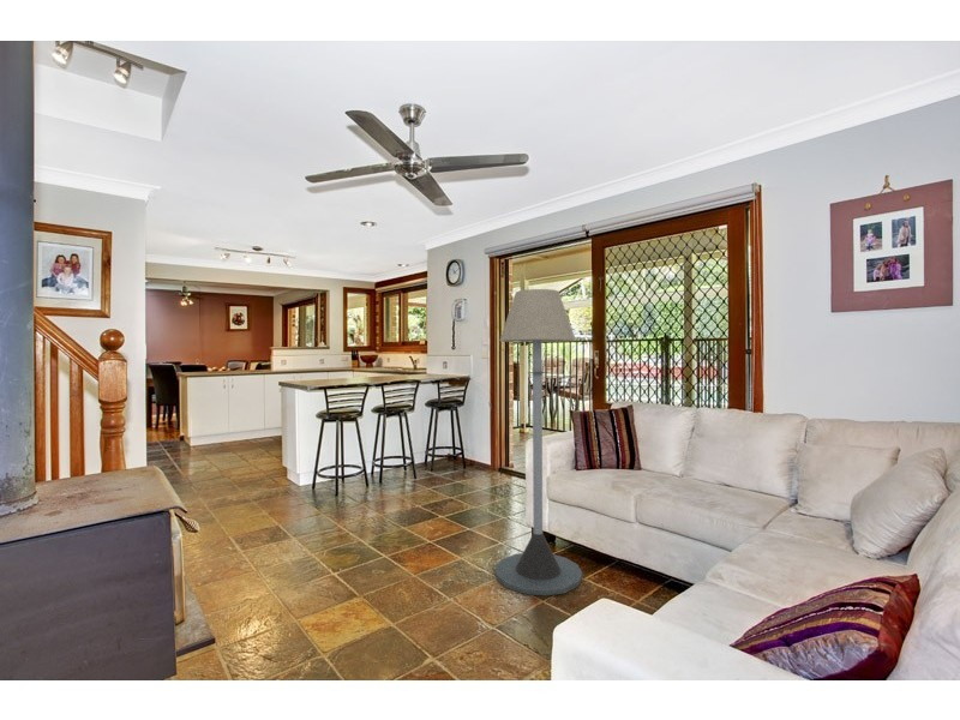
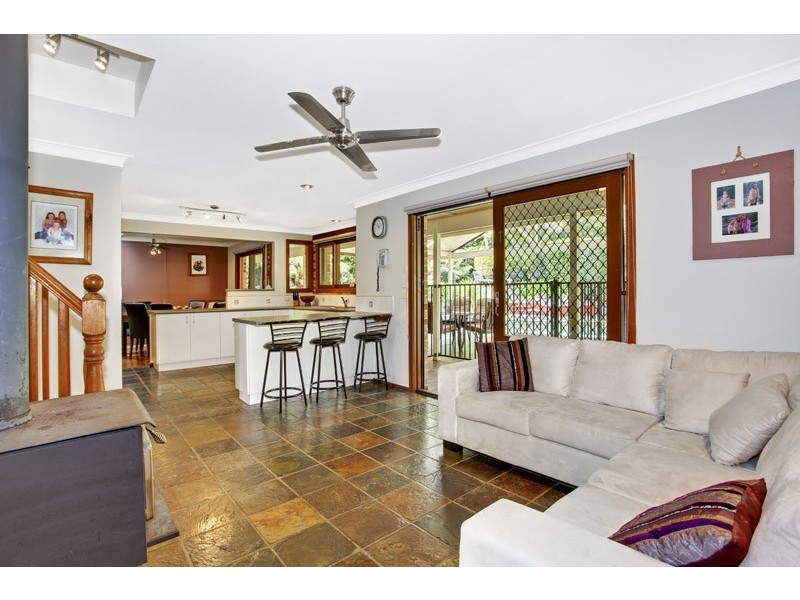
- floor lamp [494,288,583,596]
